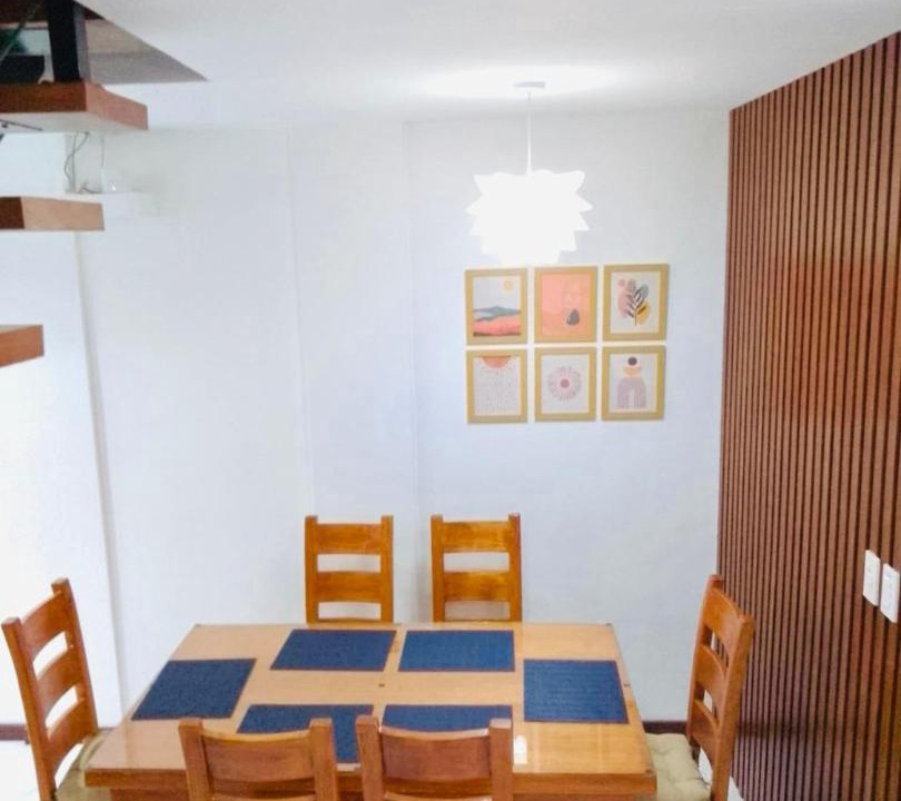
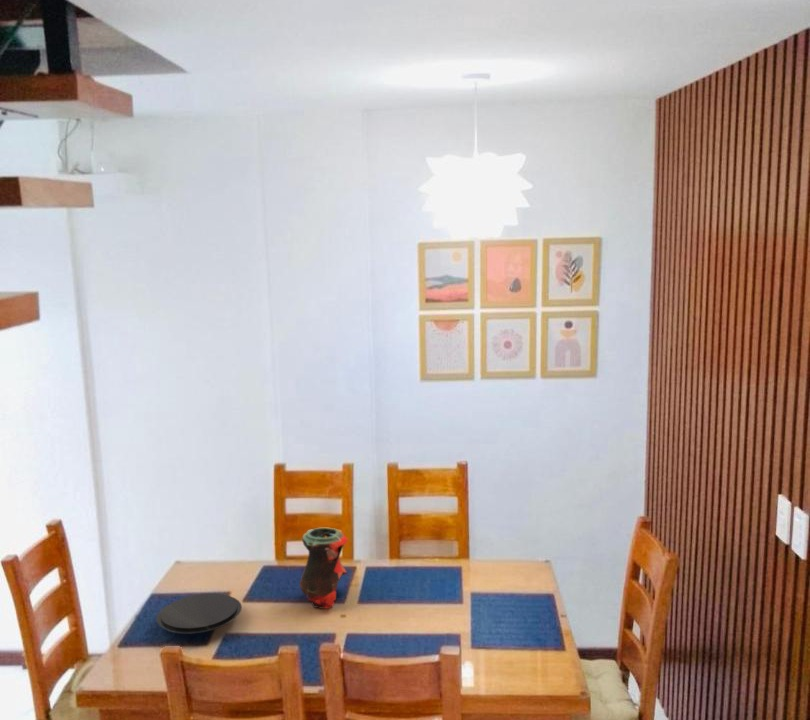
+ vase [299,527,349,611]
+ plate [155,593,243,635]
